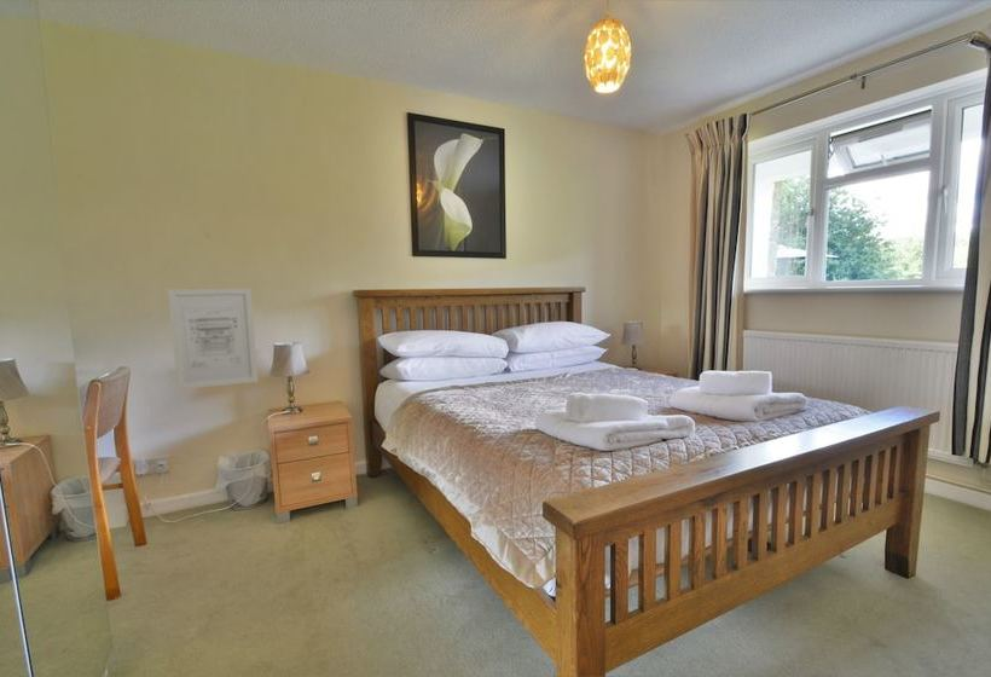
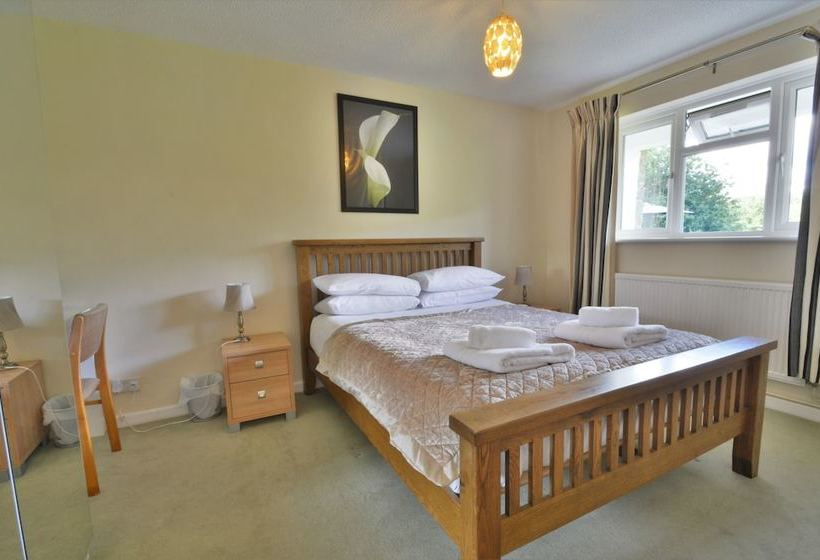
- wall art [167,288,260,390]
